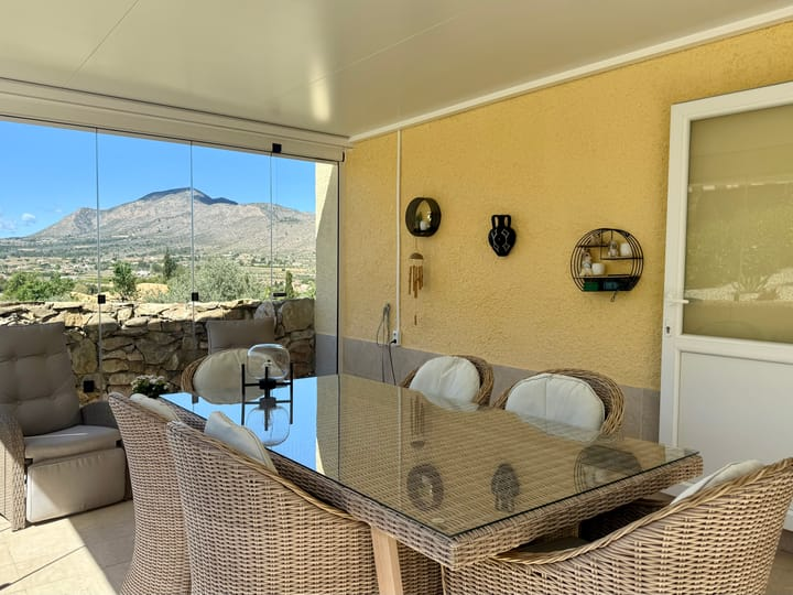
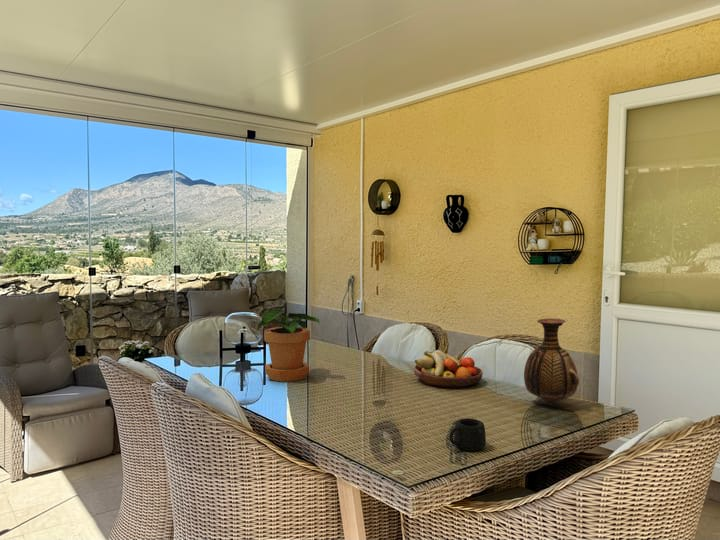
+ mug [449,417,487,452]
+ potted plant [257,307,321,383]
+ vase [523,317,580,405]
+ fruit bowl [413,349,484,389]
